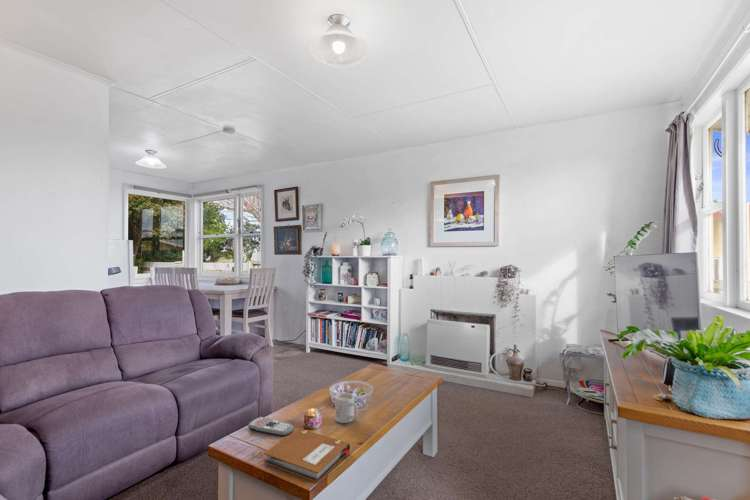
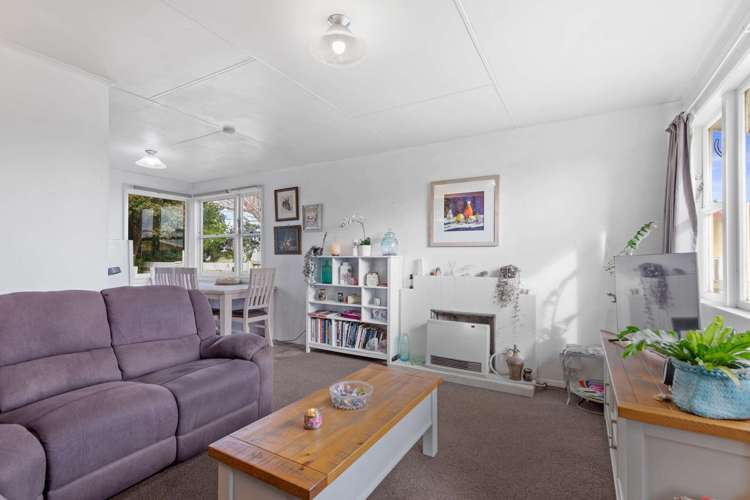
- notebook [262,428,351,484]
- mug [334,392,359,424]
- remote control [247,416,294,437]
